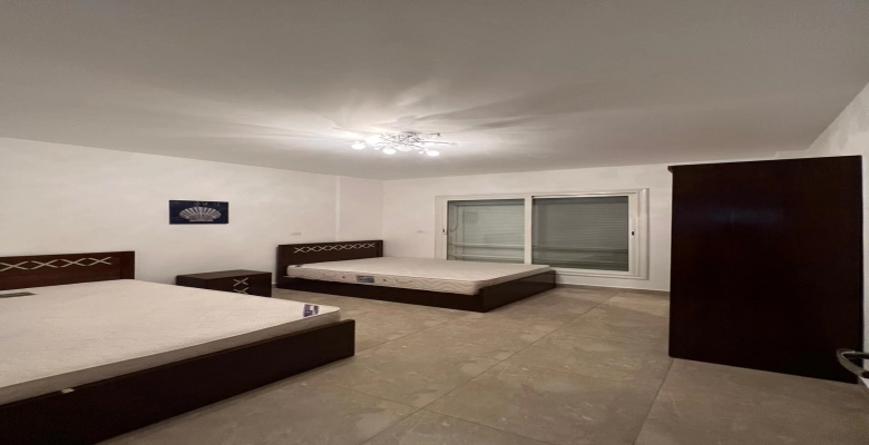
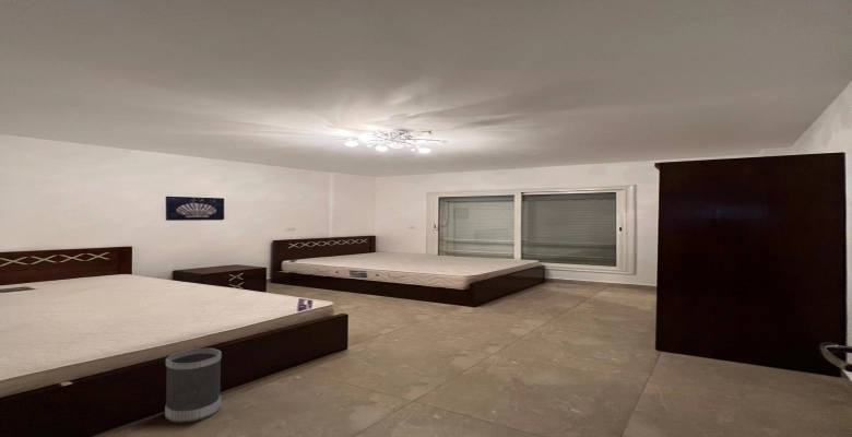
+ wastebasket [164,347,223,424]
